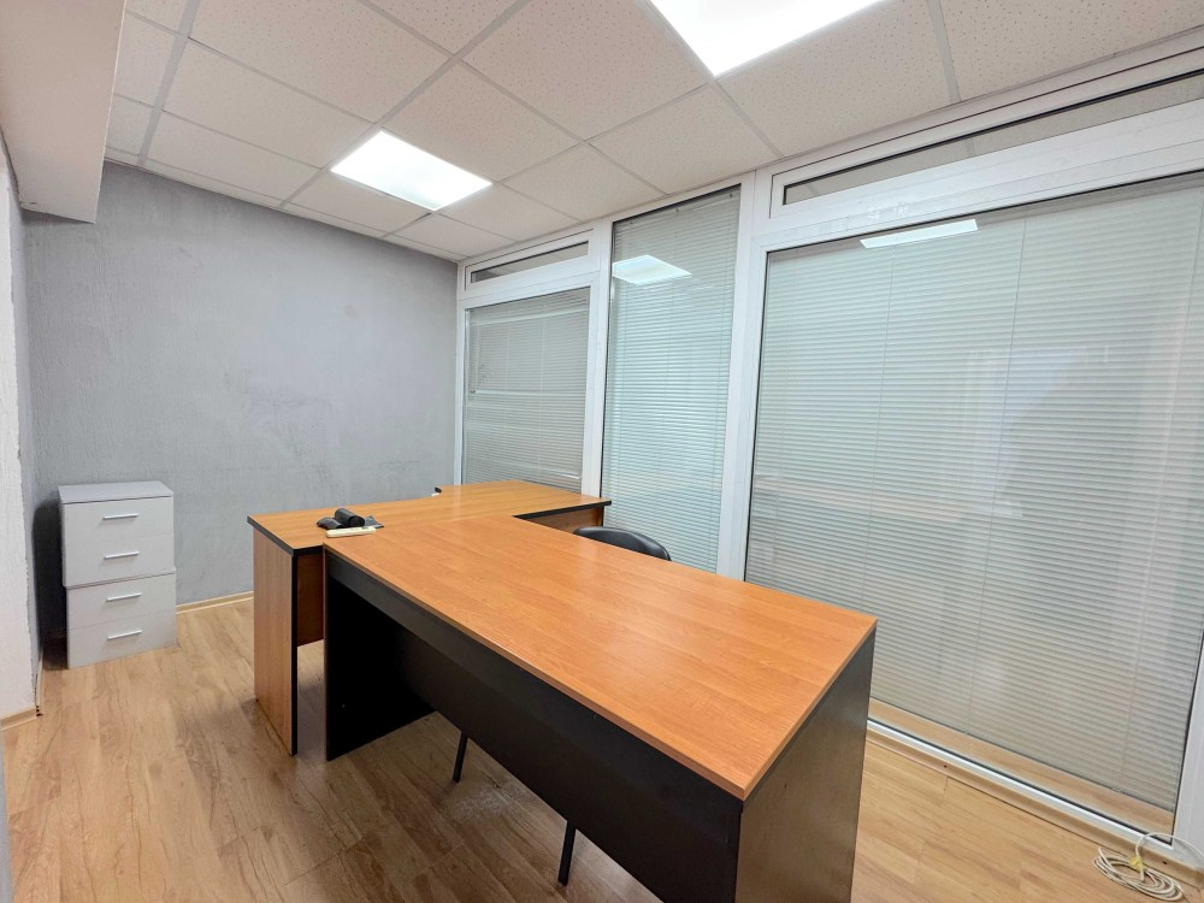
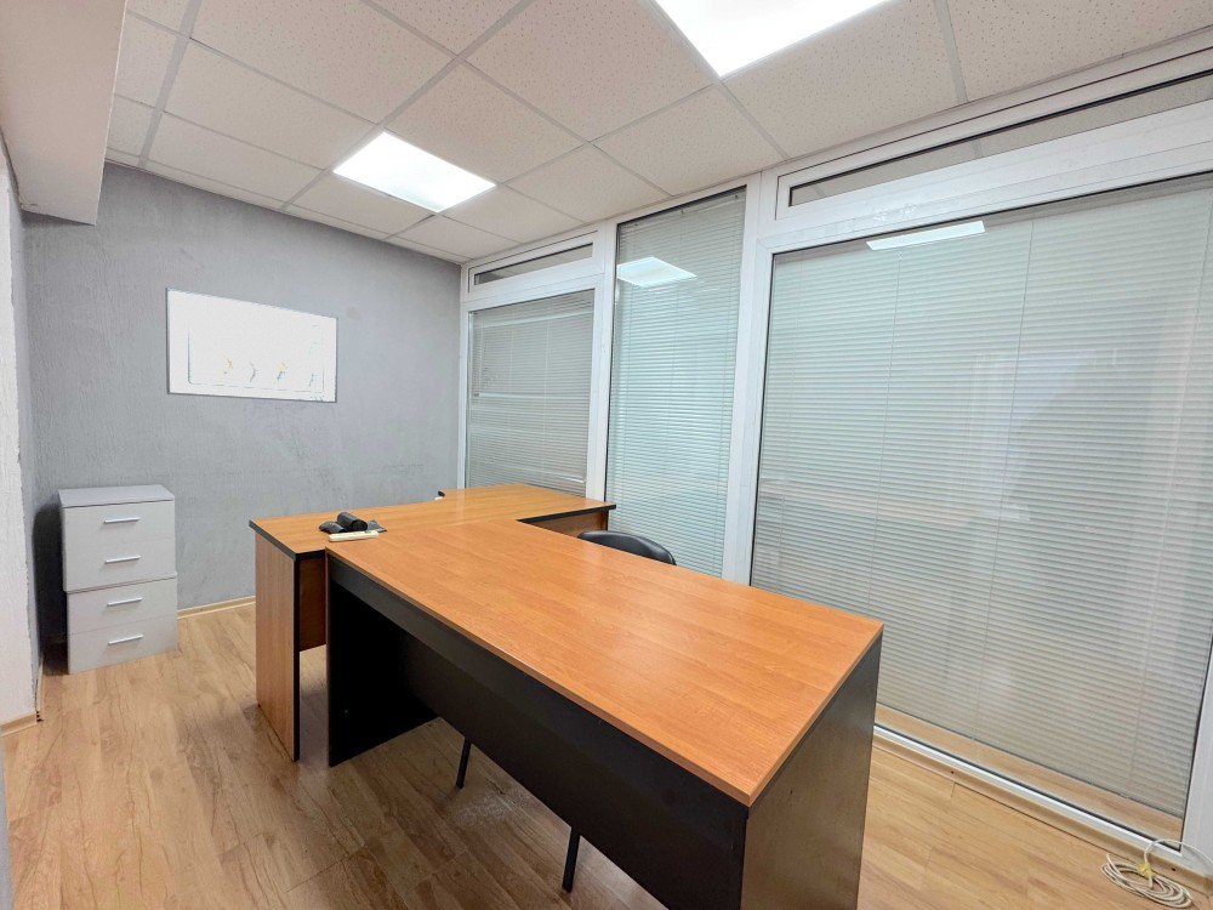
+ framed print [165,286,340,404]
